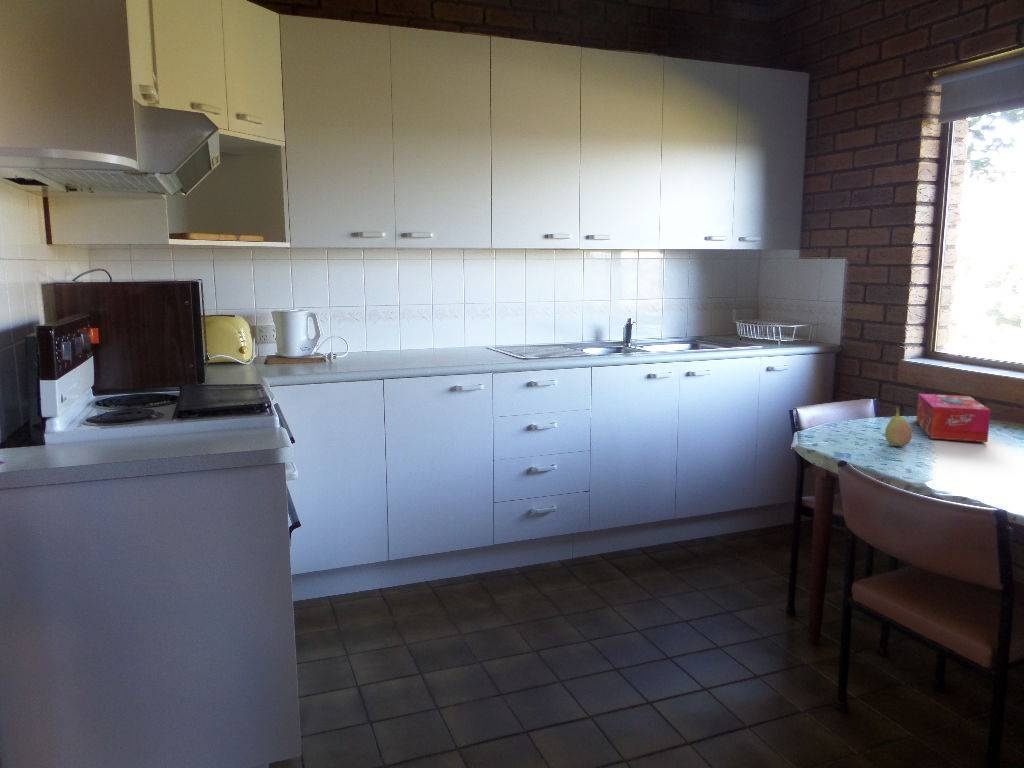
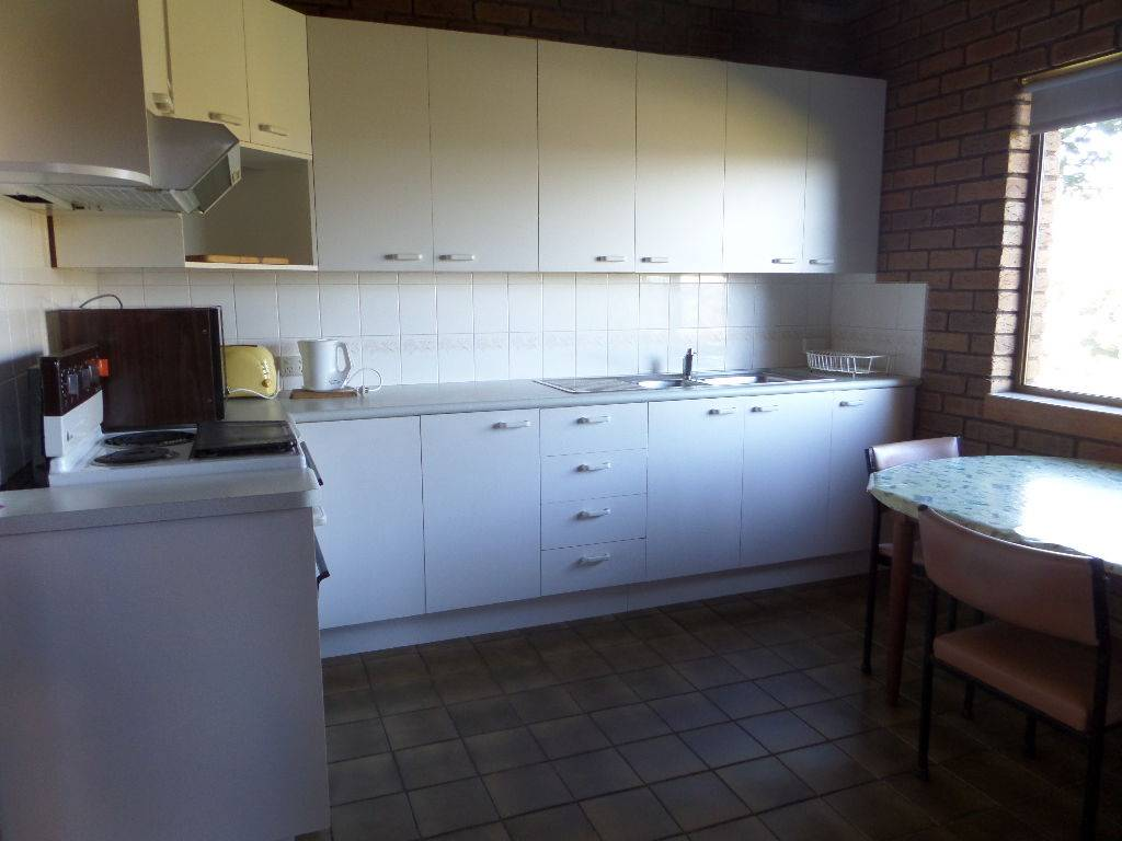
- fruit [884,406,913,447]
- tissue box [915,393,992,443]
